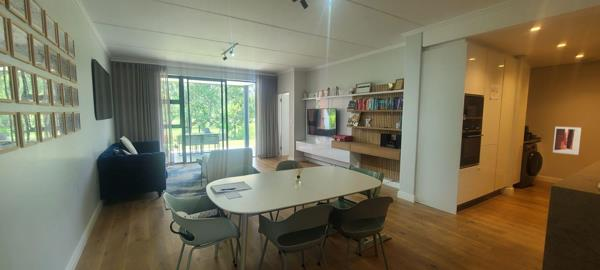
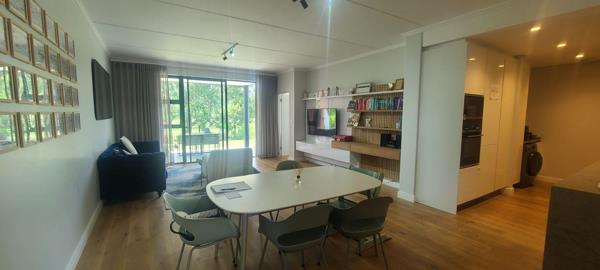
- wall art [552,125,582,156]
